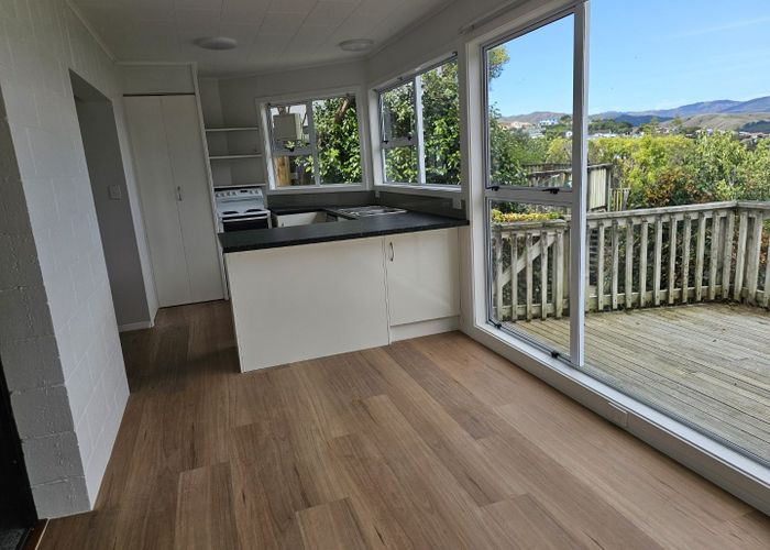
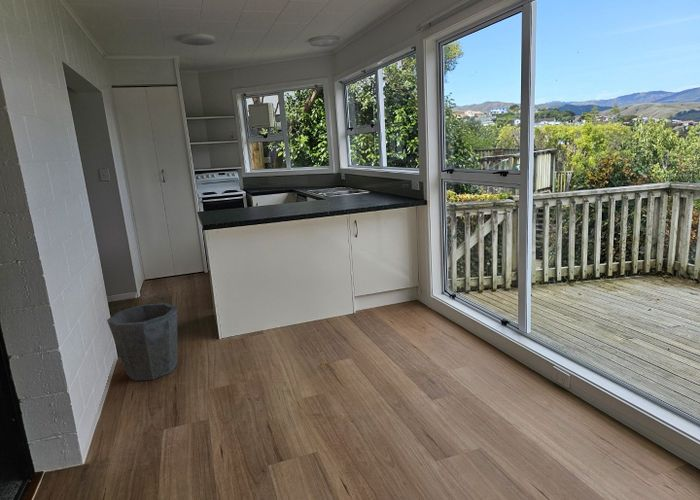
+ waste bin [106,302,178,382]
